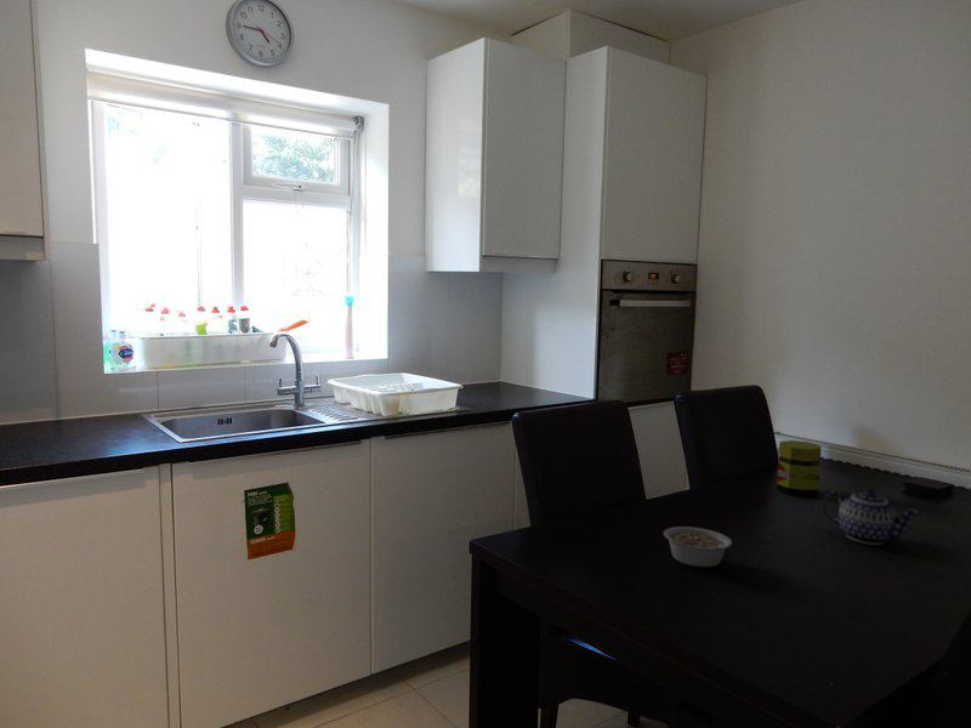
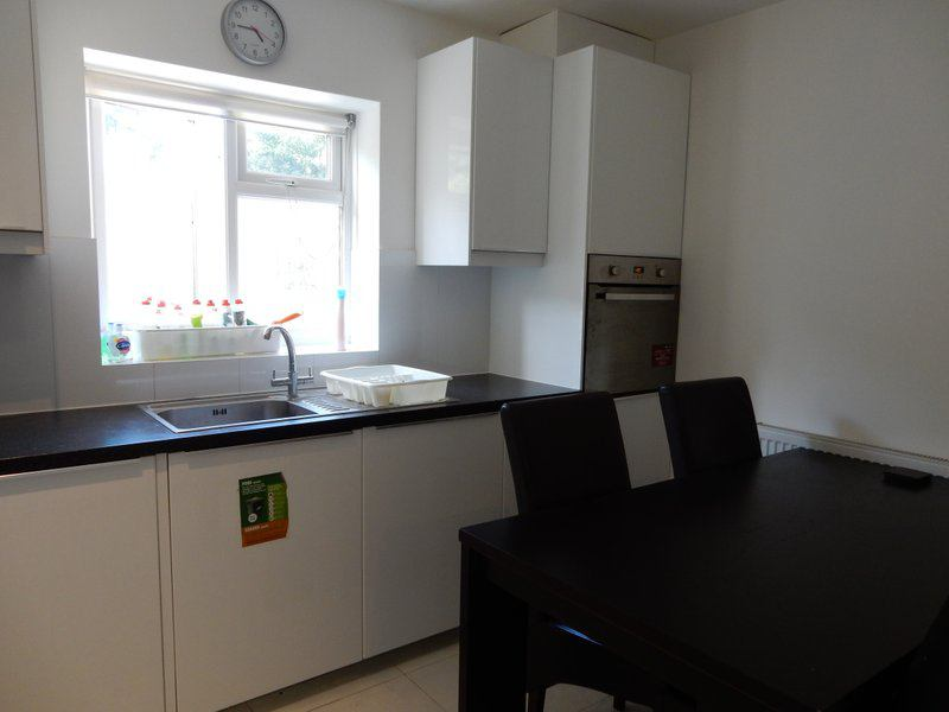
- teapot [822,488,920,546]
- jar [776,439,822,496]
- legume [663,525,733,568]
